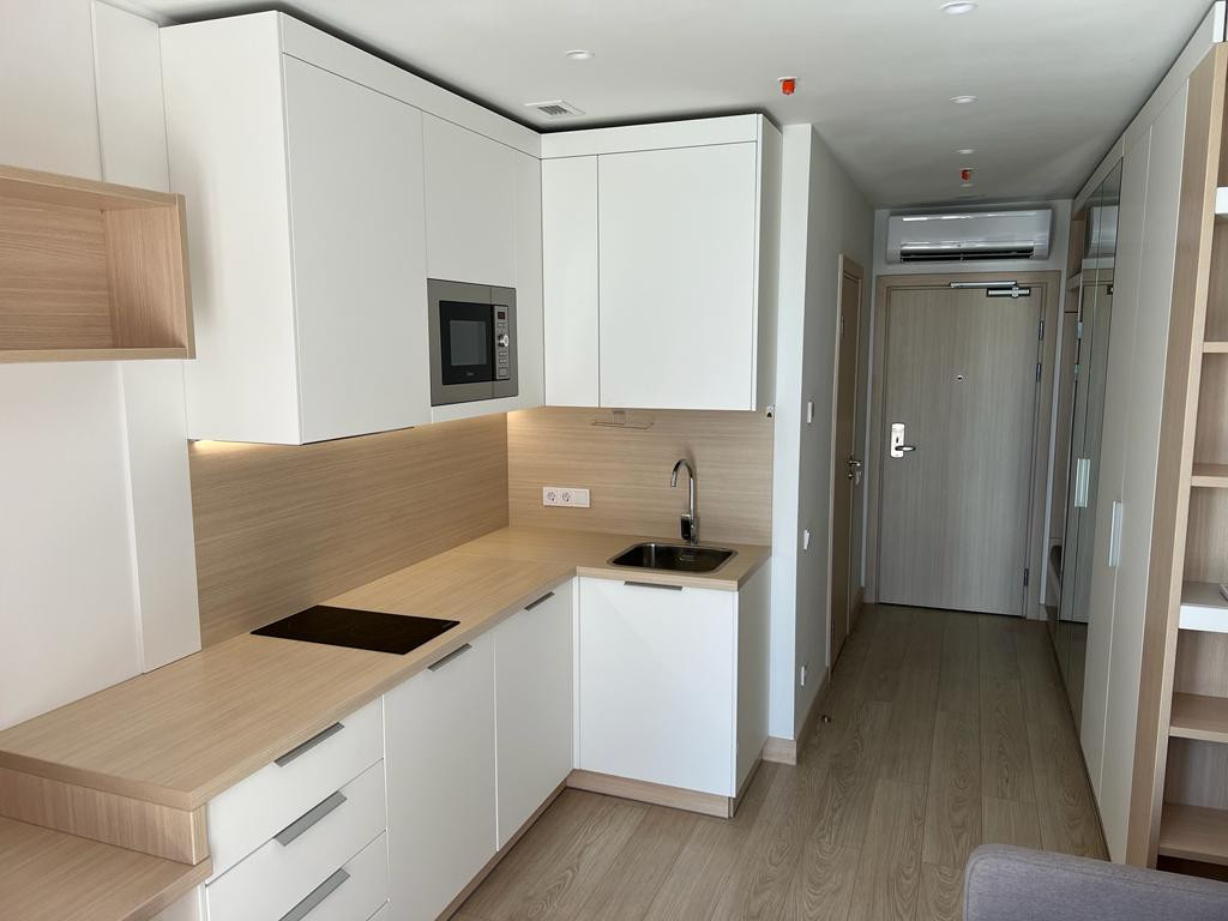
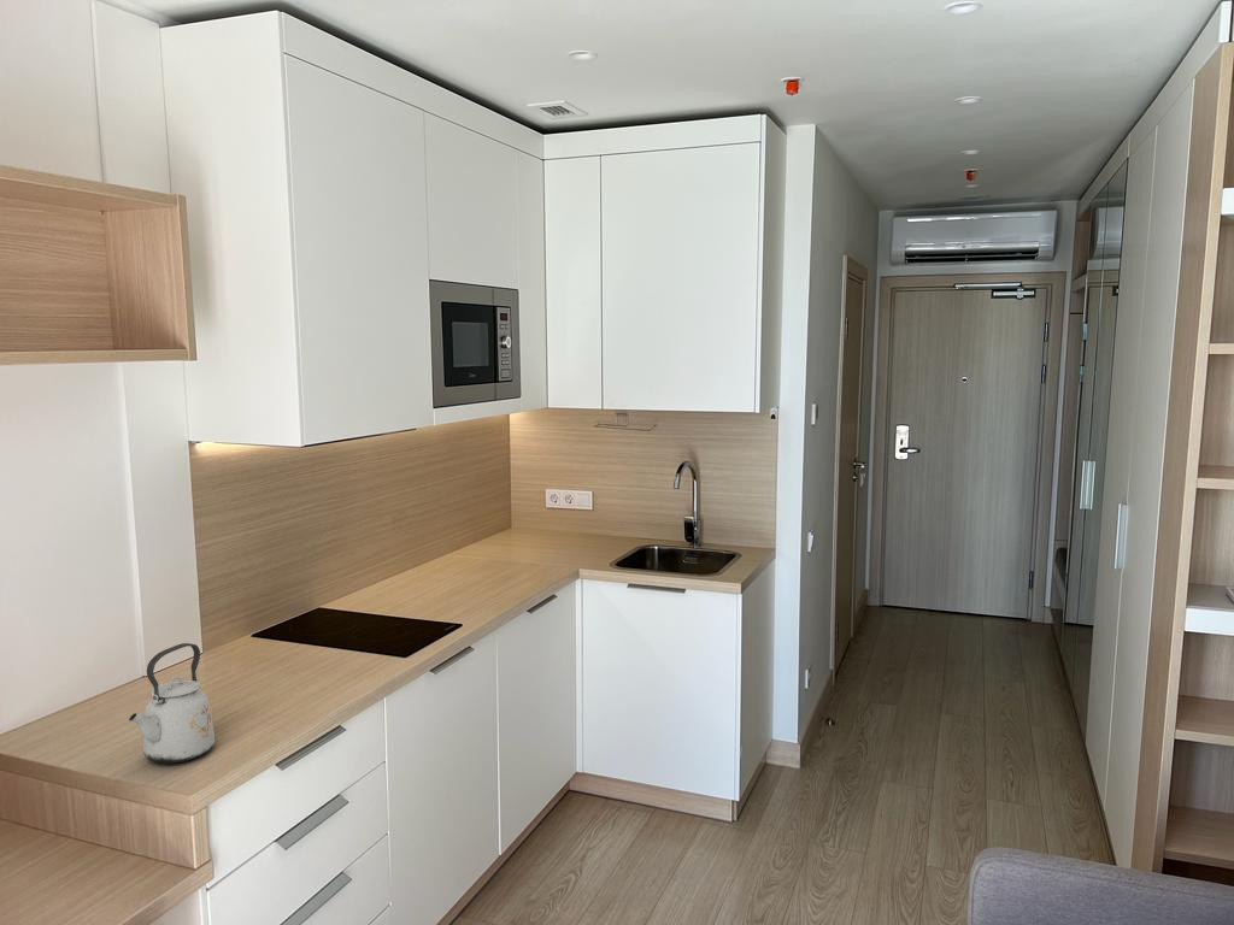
+ kettle [128,642,216,765]
